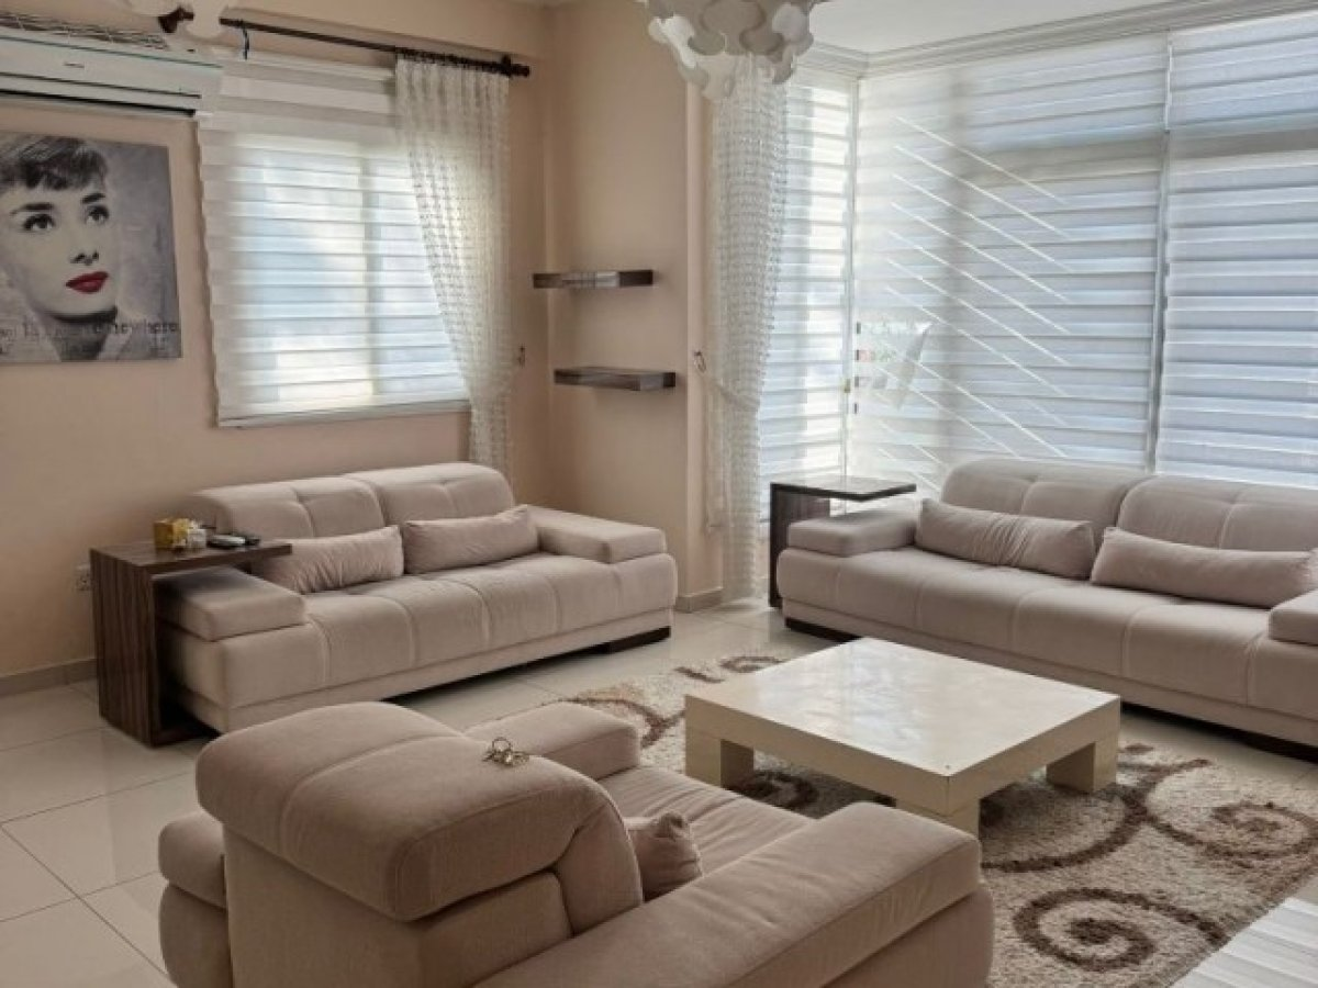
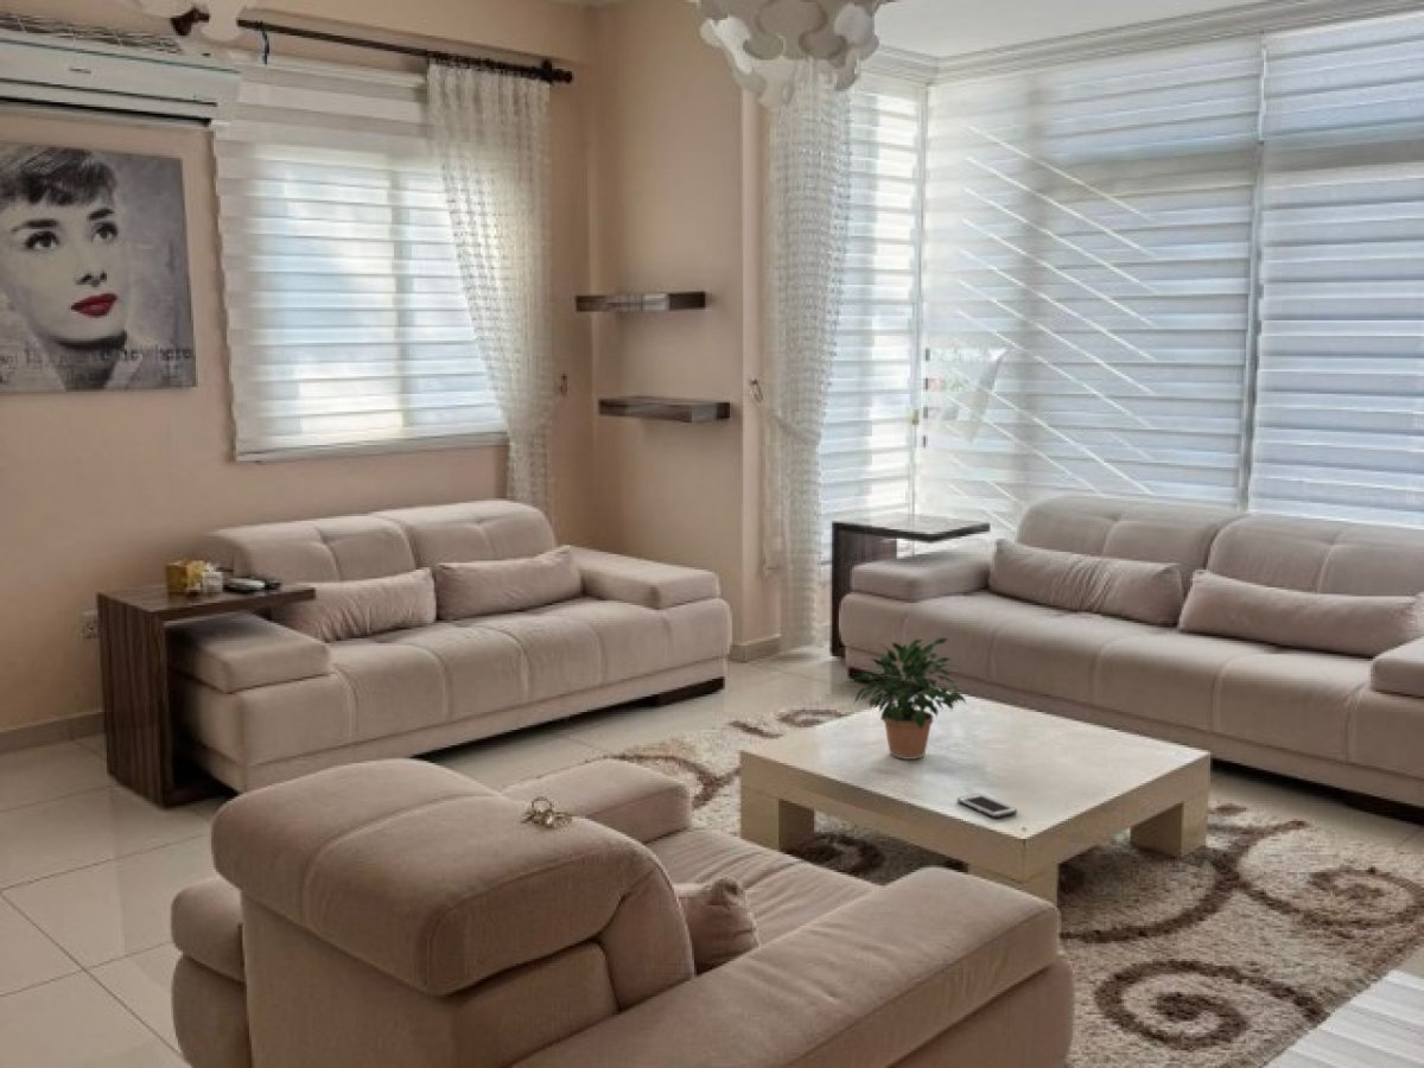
+ potted plant [852,637,967,761]
+ cell phone [956,793,1018,819]
